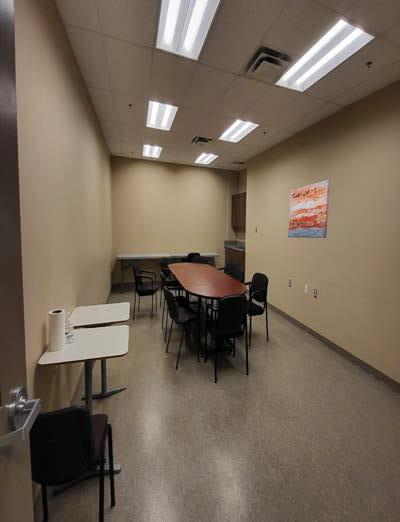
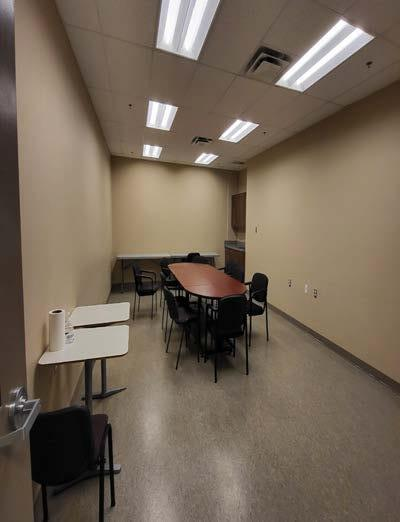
- wall art [287,179,331,239]
